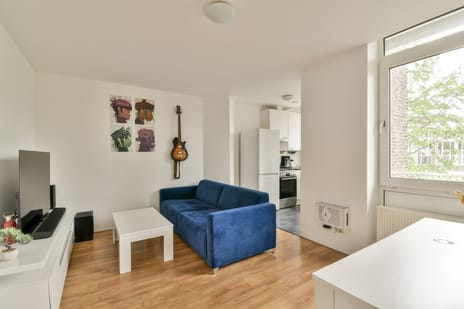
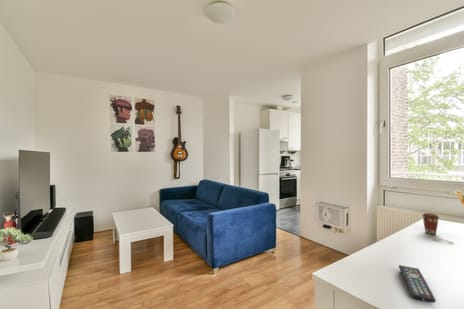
+ coffee cup [421,212,440,235]
+ remote control [398,264,437,304]
